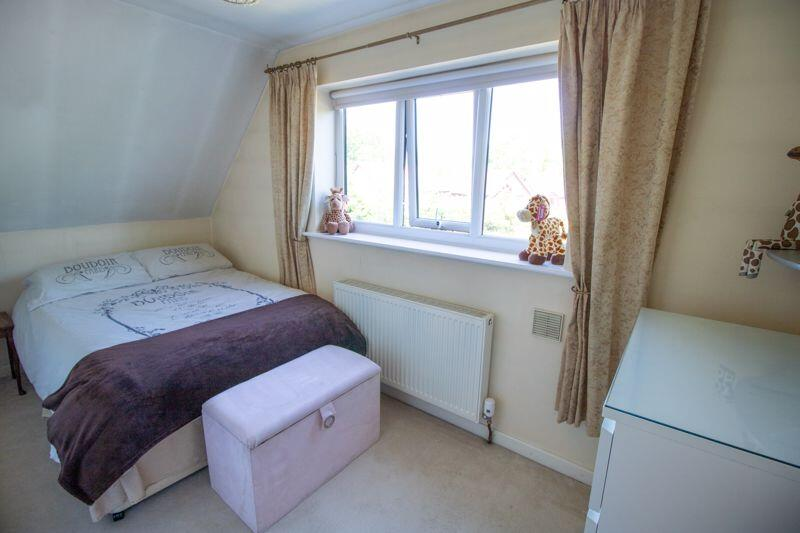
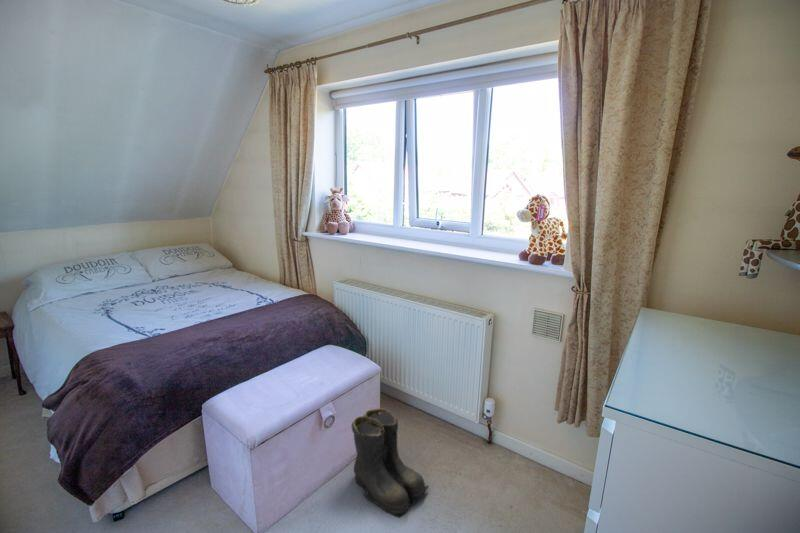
+ boots [351,408,430,519]
